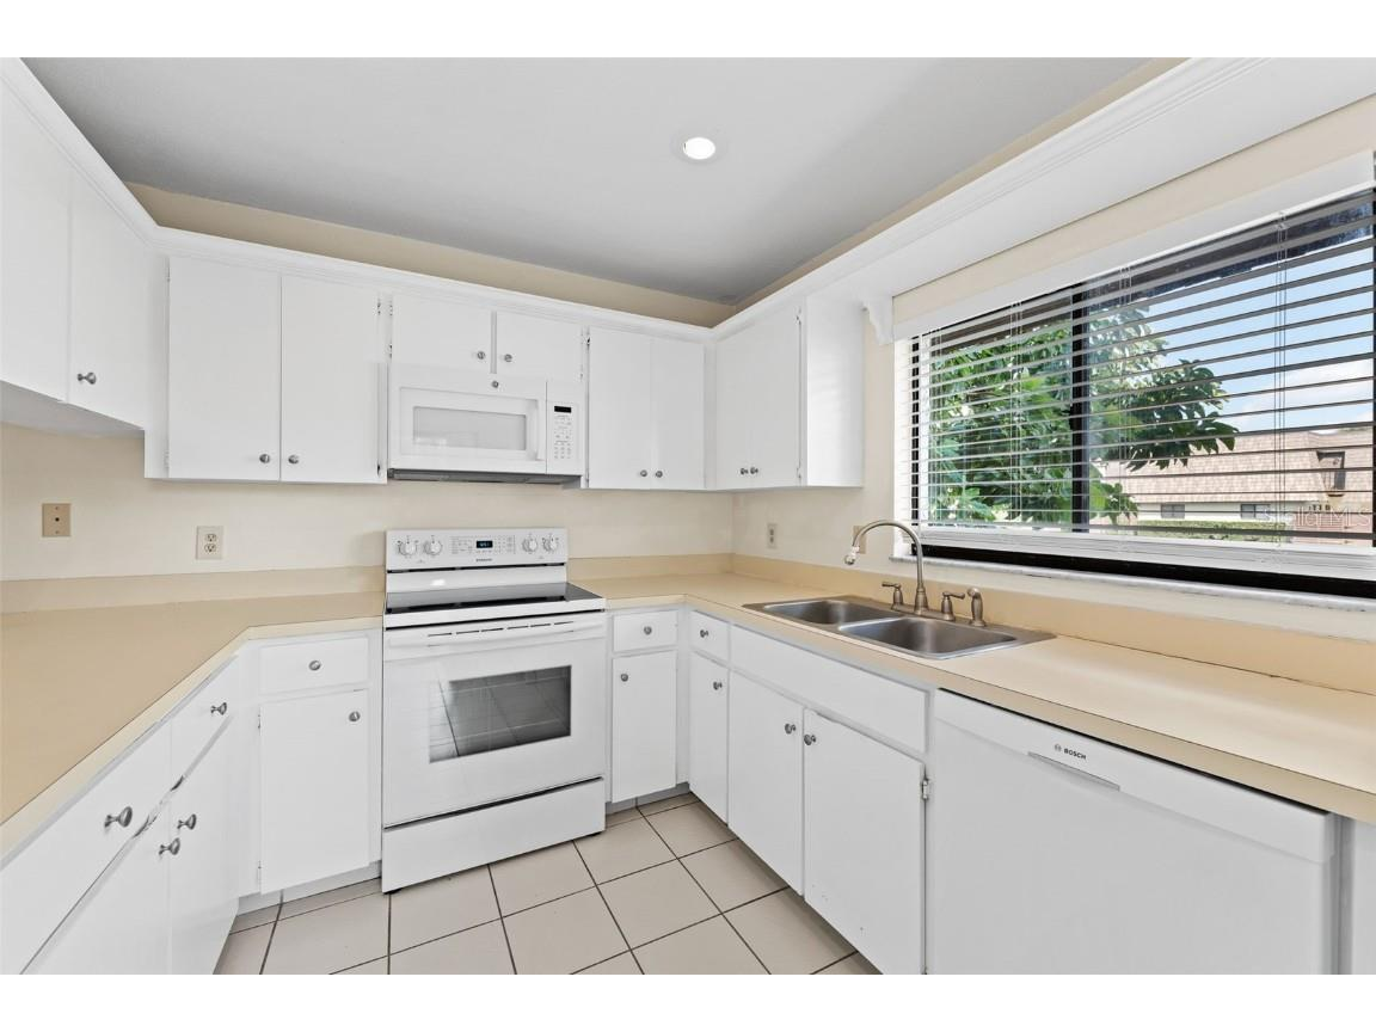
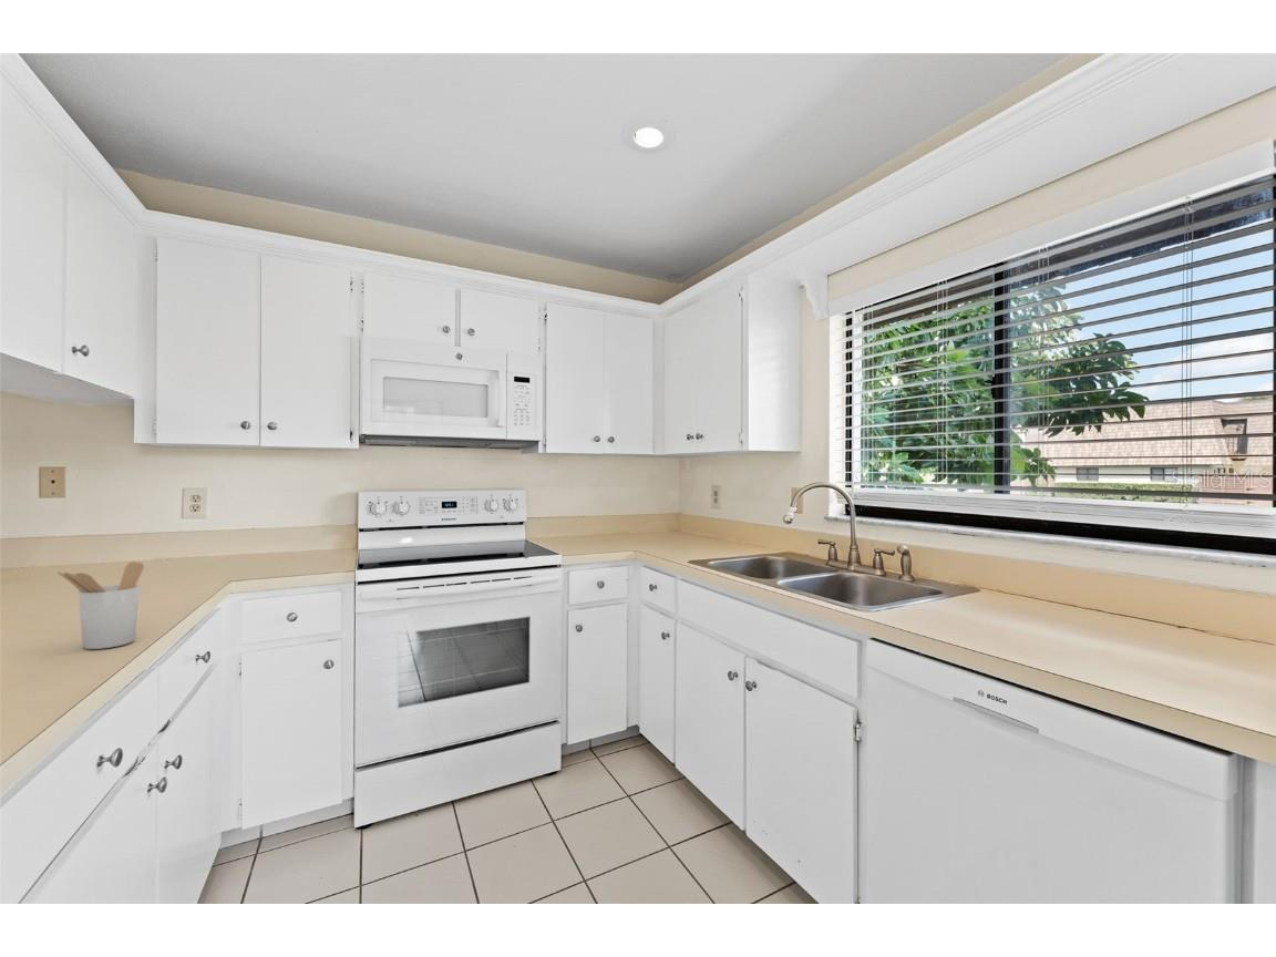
+ utensil holder [56,560,145,650]
